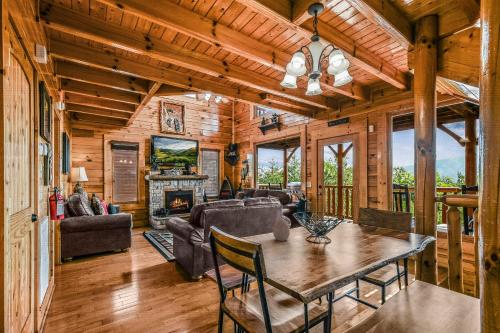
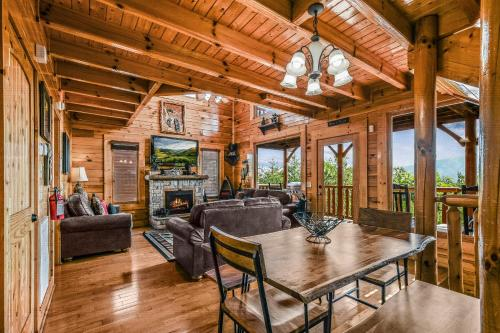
- decorative egg [272,218,291,242]
